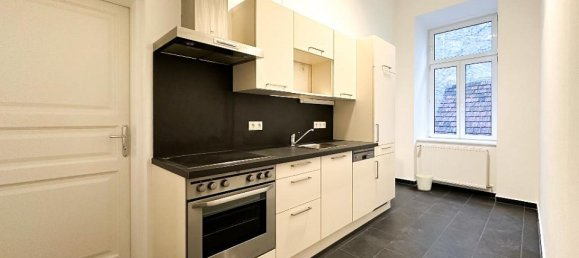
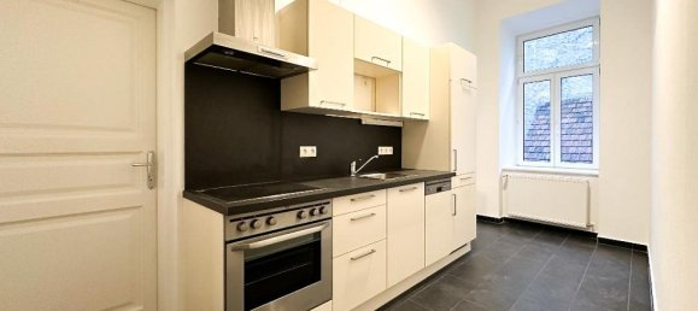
- bucket [414,173,435,191]
